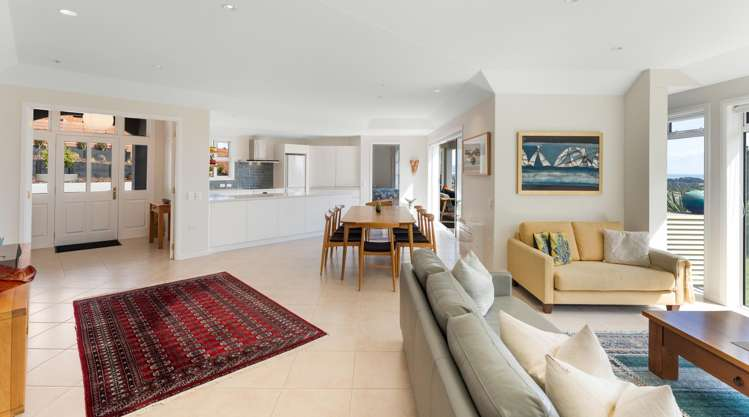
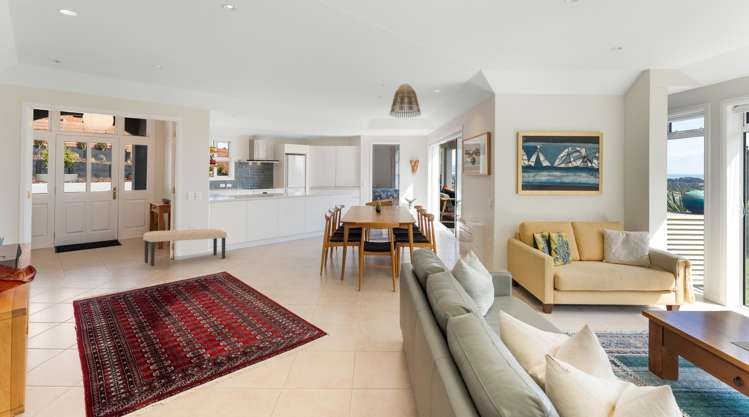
+ bench [142,228,227,267]
+ lamp shade [388,83,422,119]
